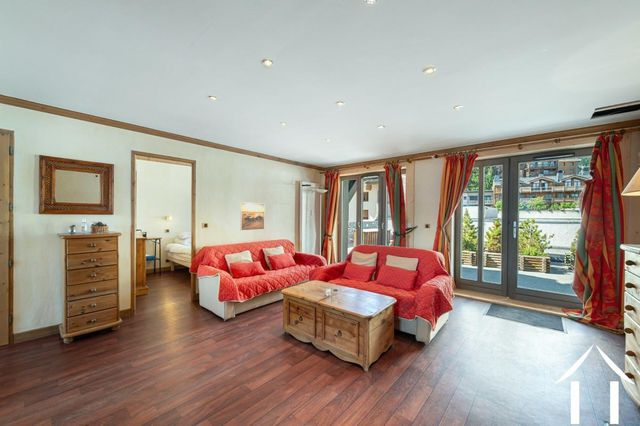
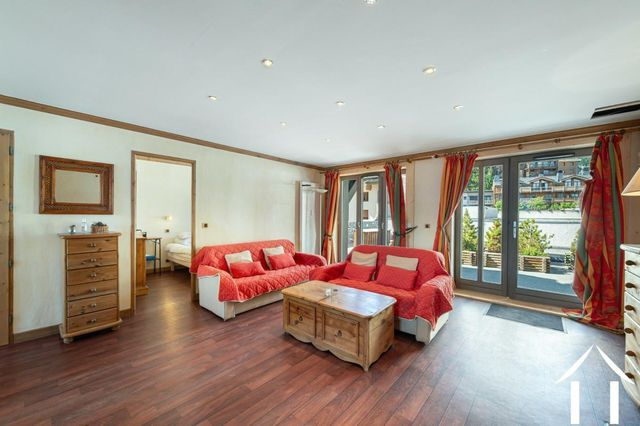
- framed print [239,201,266,232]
